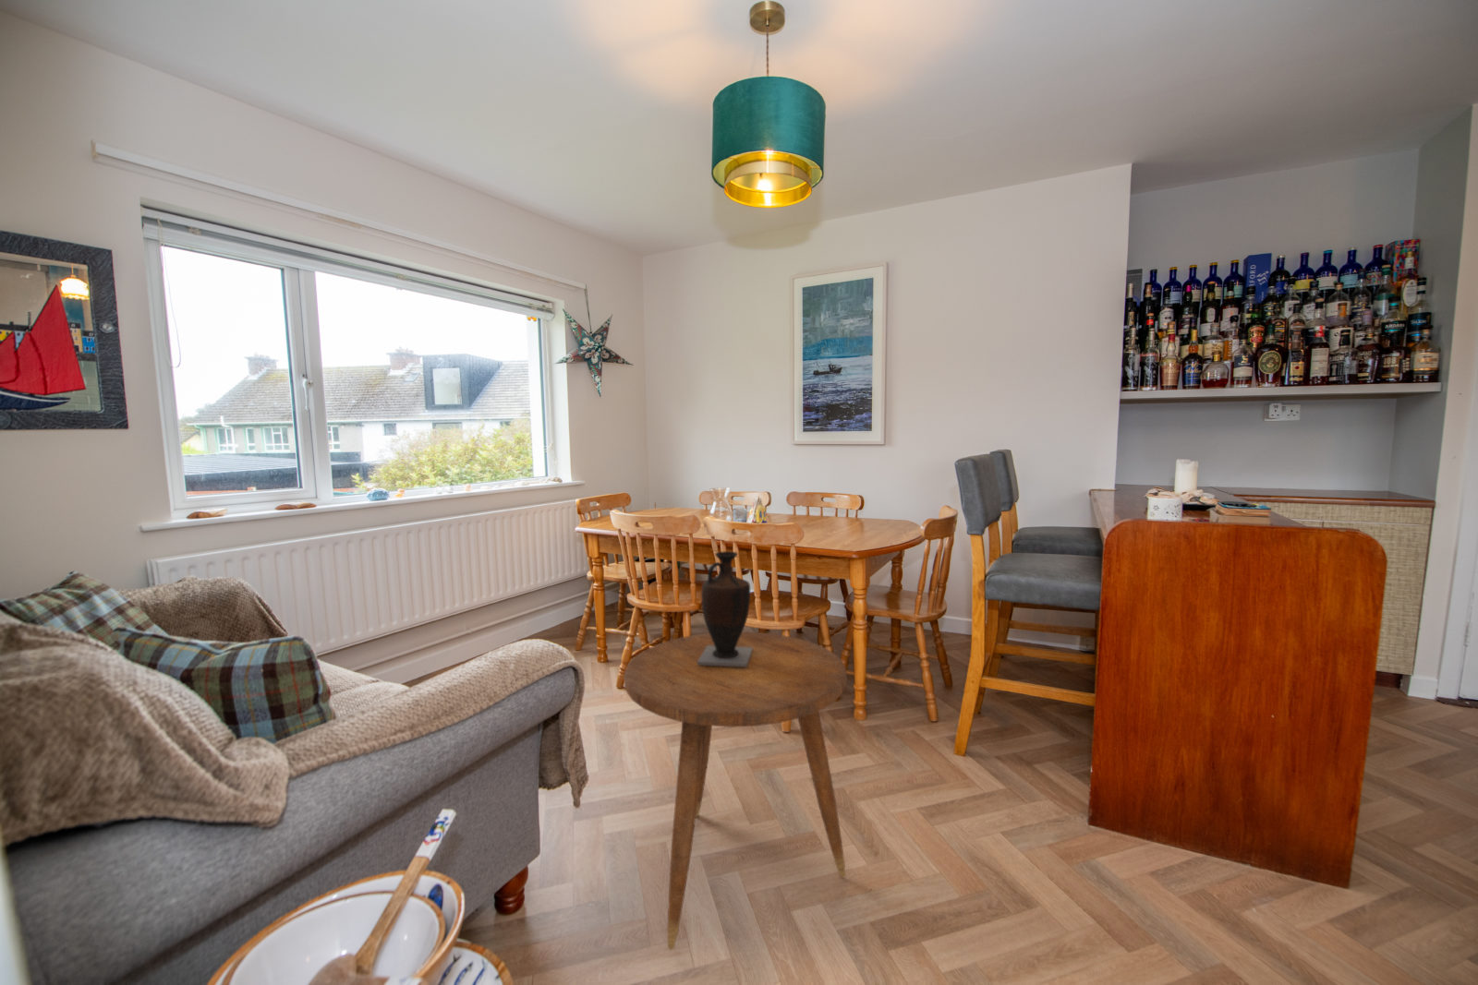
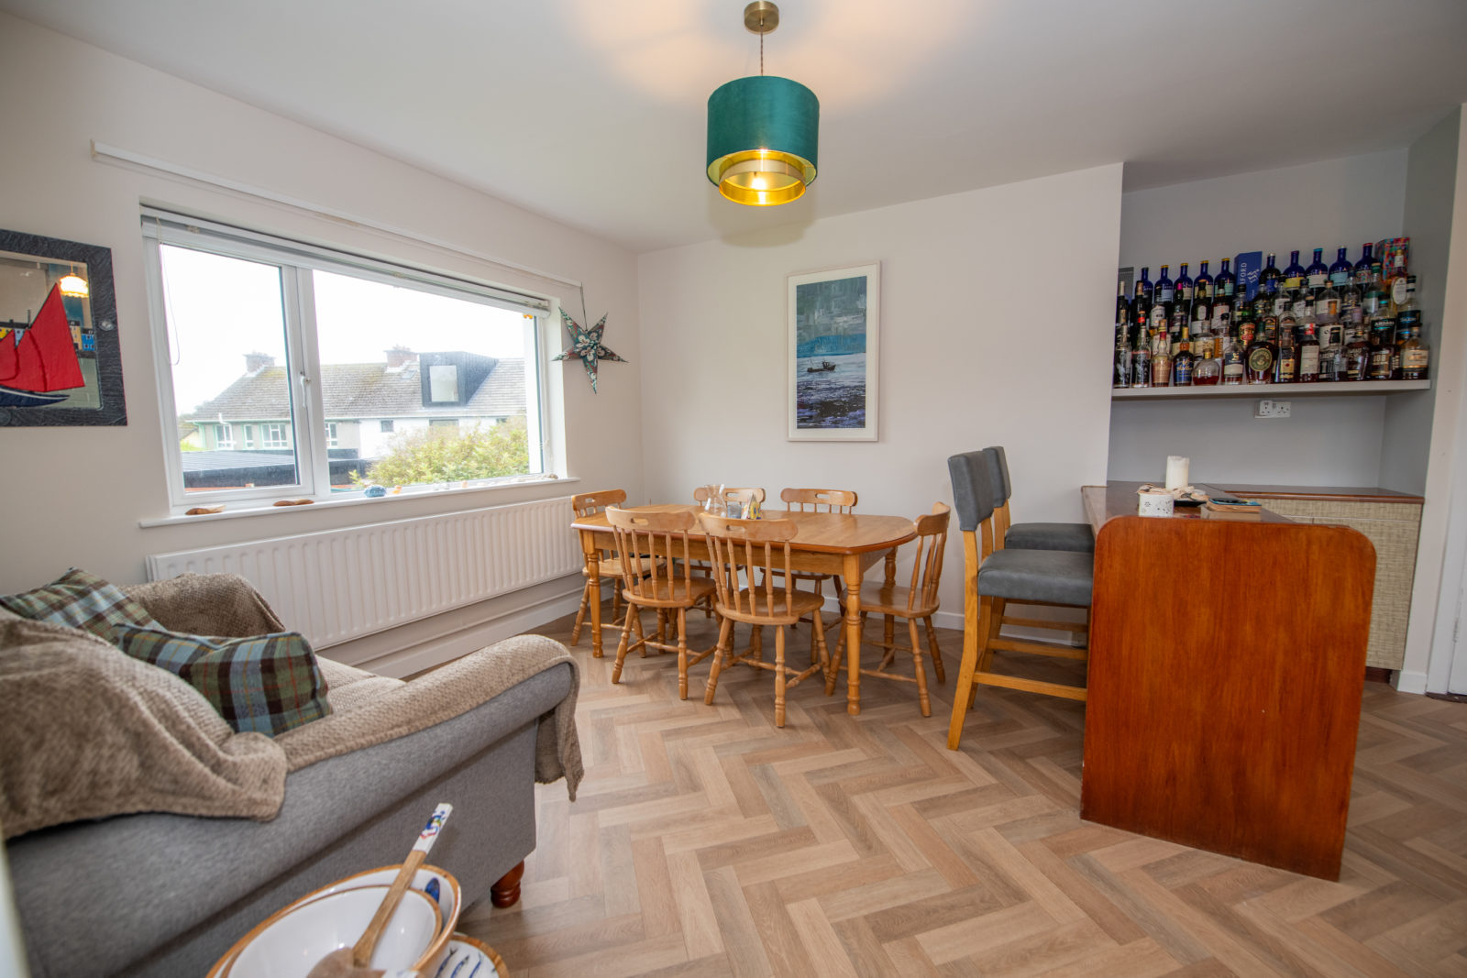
- vase [697,550,753,667]
- side table [622,631,848,951]
